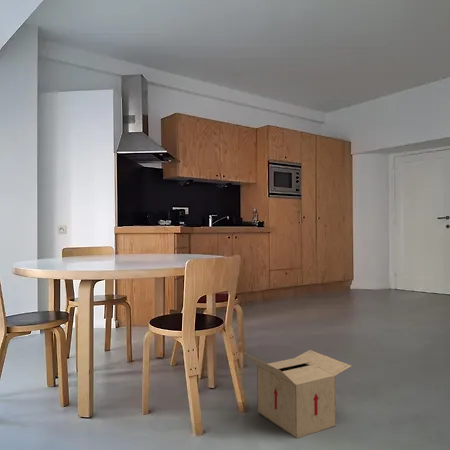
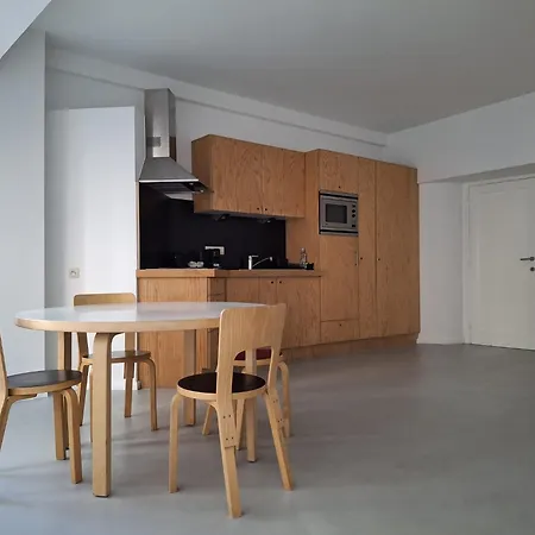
- cardboard box [243,349,352,440]
